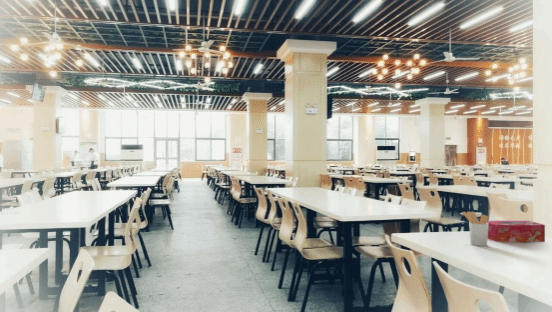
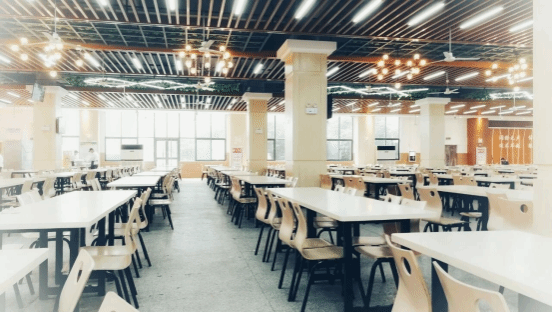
- utensil holder [462,211,490,247]
- tissue box [487,220,546,243]
